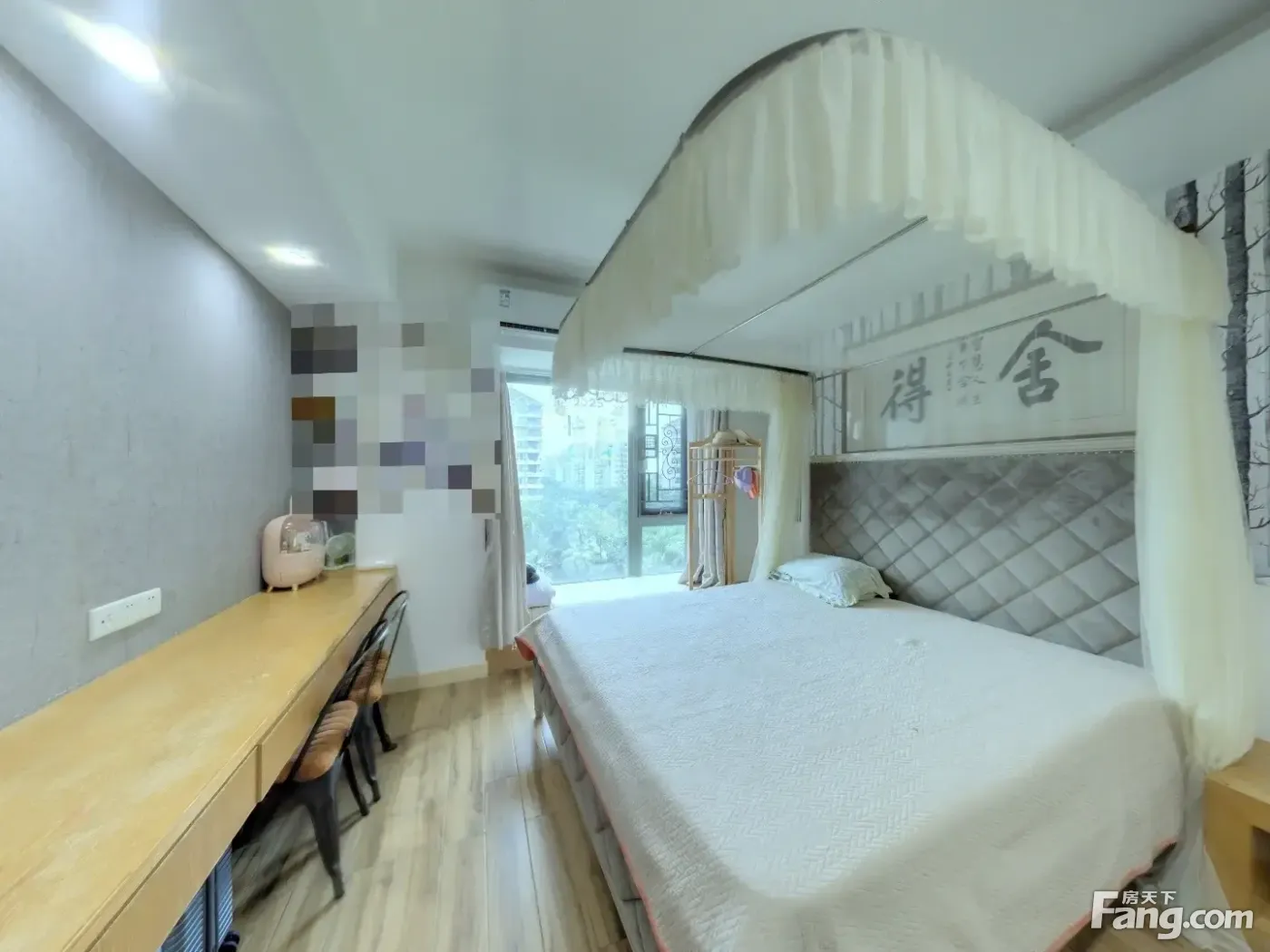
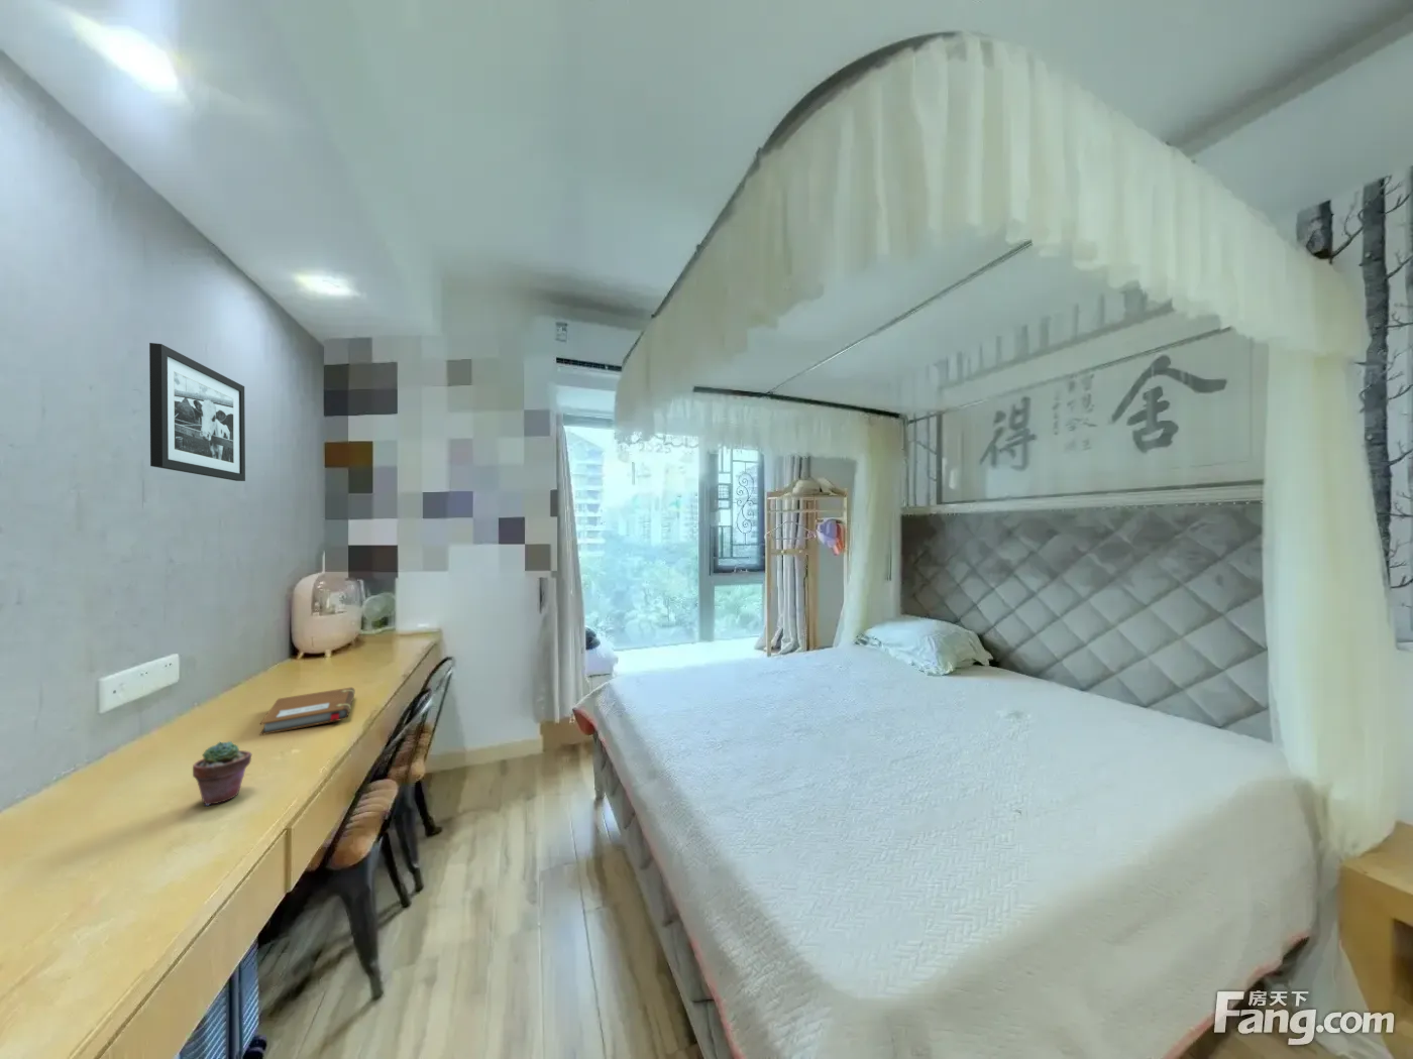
+ picture frame [148,342,246,482]
+ notebook [259,686,356,736]
+ potted succulent [191,740,253,806]
